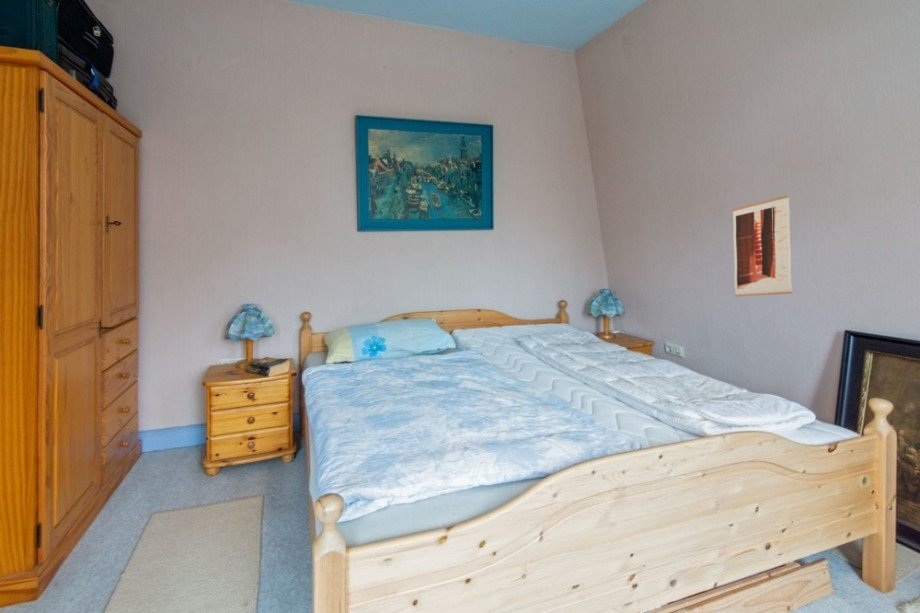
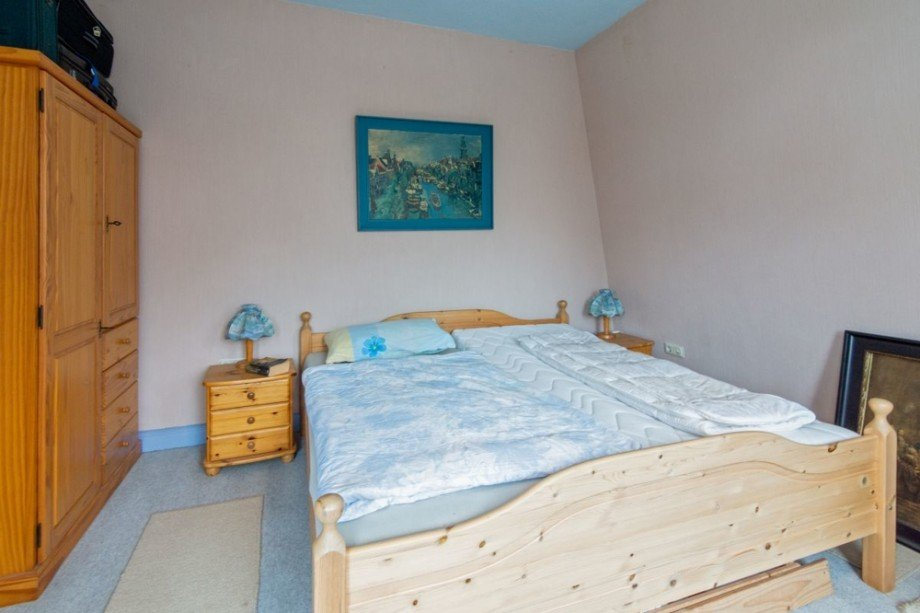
- wall art [731,194,794,298]
